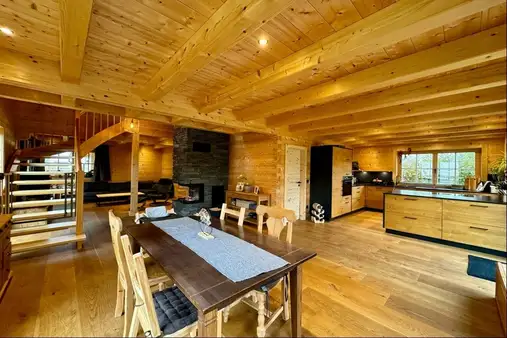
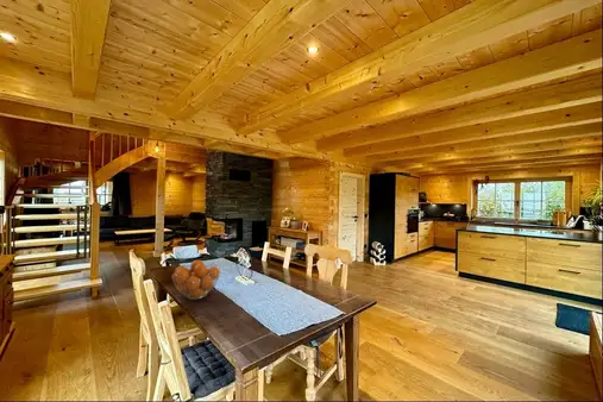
+ fruit basket [170,259,221,301]
